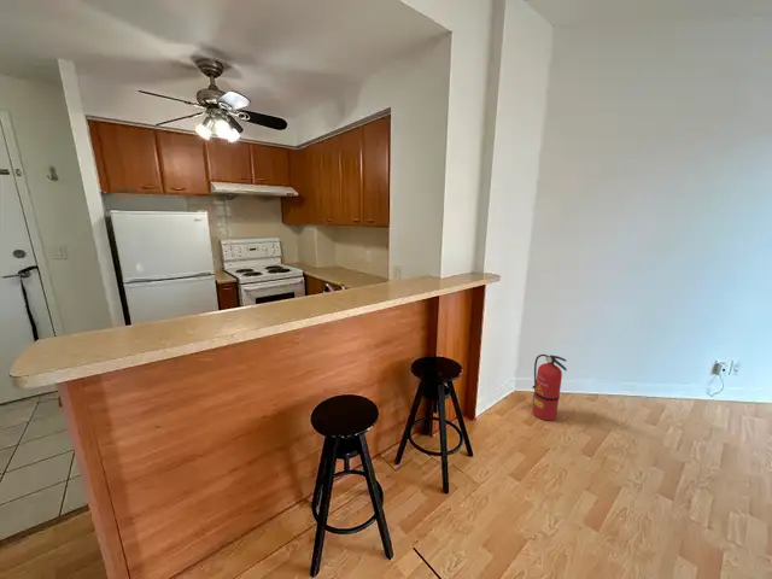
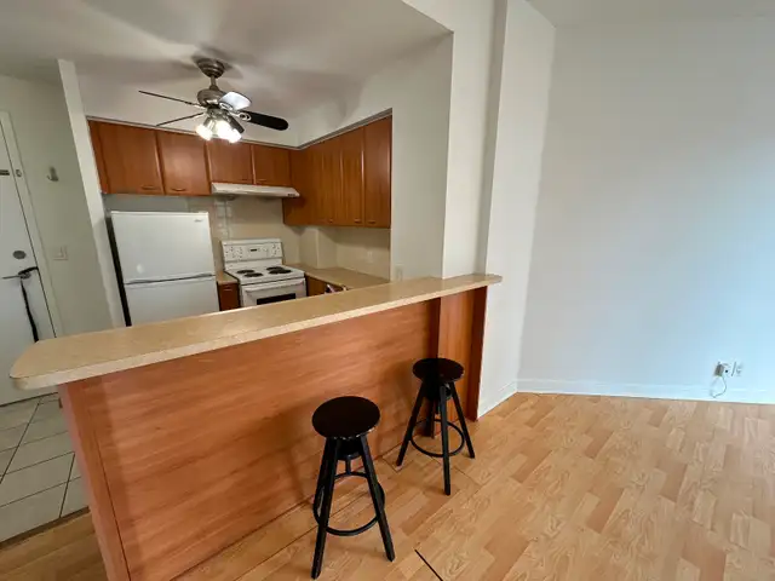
- fire extinguisher [532,353,568,421]
